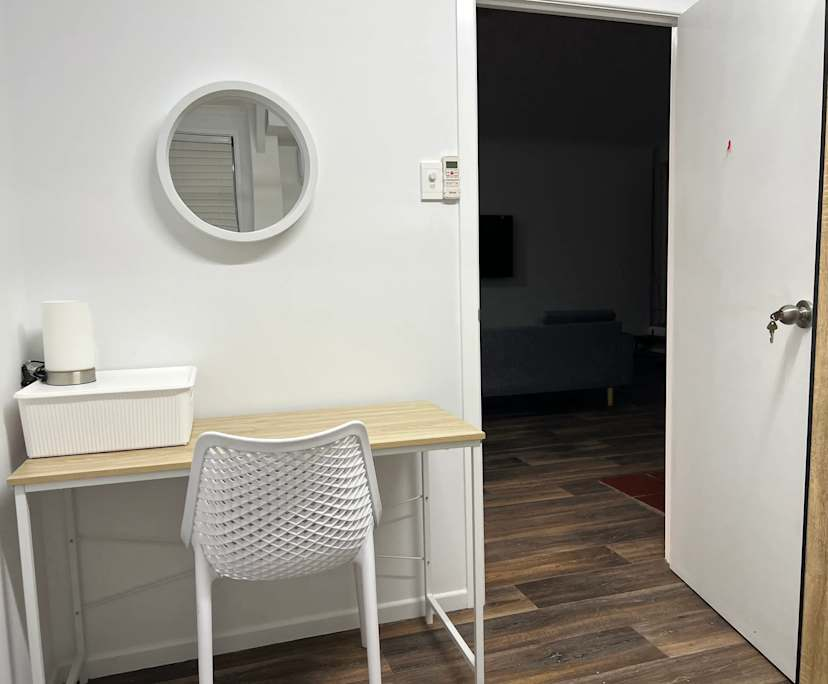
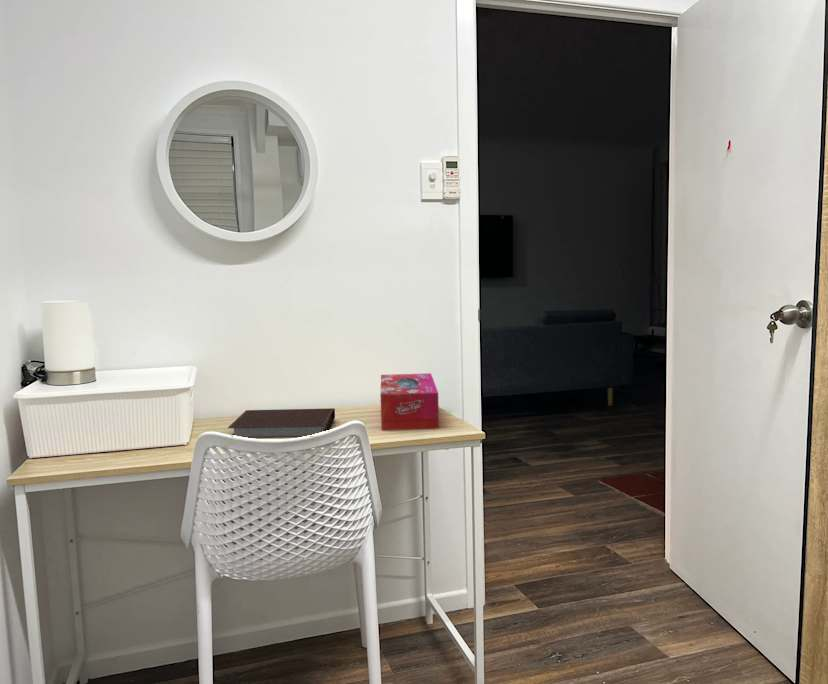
+ notebook [227,407,336,439]
+ tissue box [379,372,440,431]
